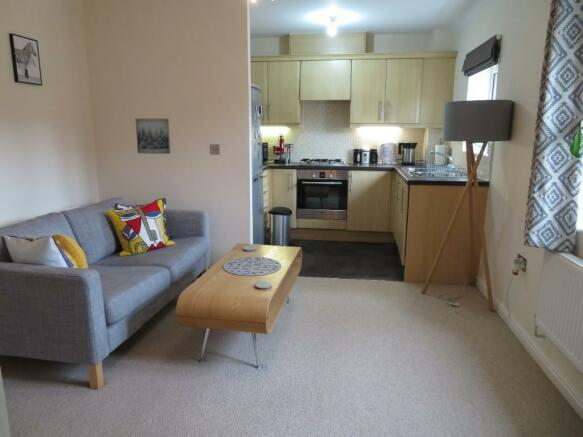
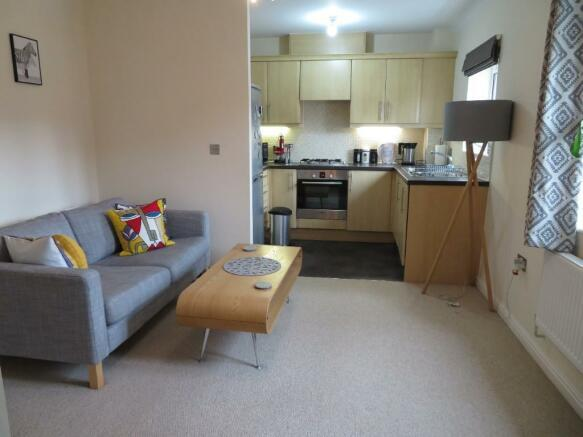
- wall art [135,118,173,155]
